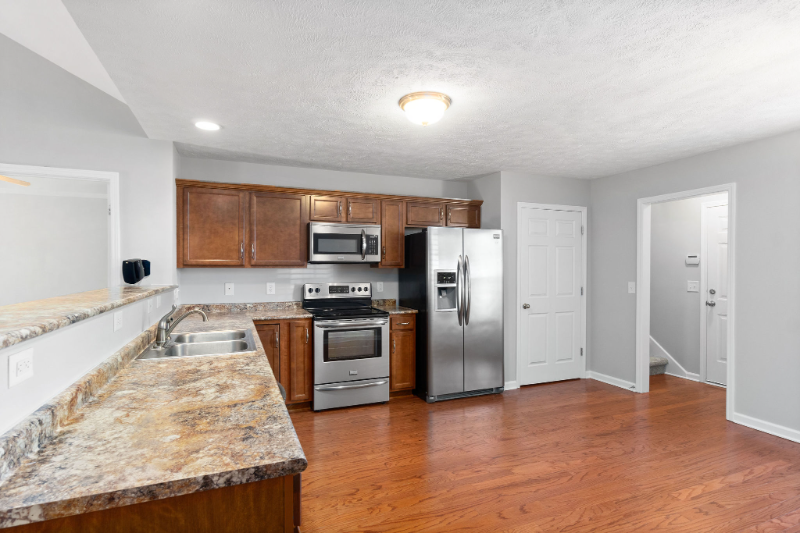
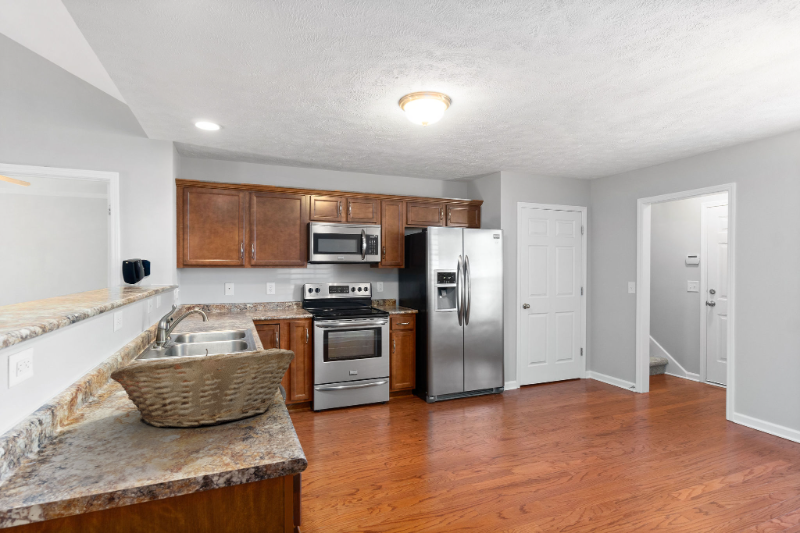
+ fruit basket [109,347,296,428]
